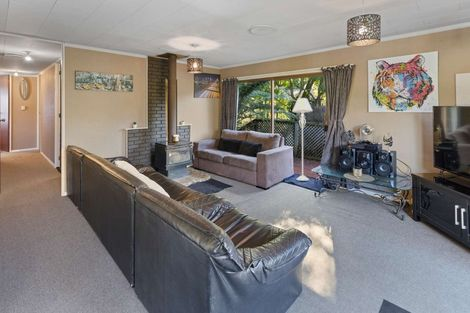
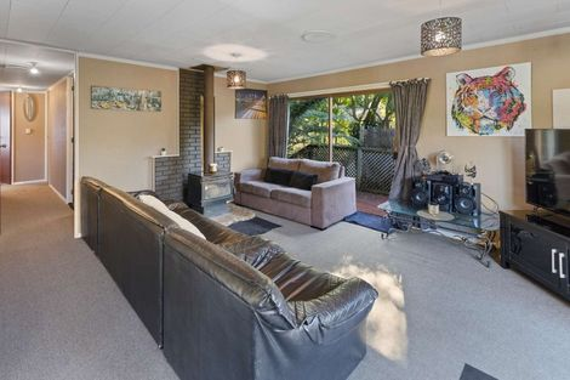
- floor lamp [291,97,313,181]
